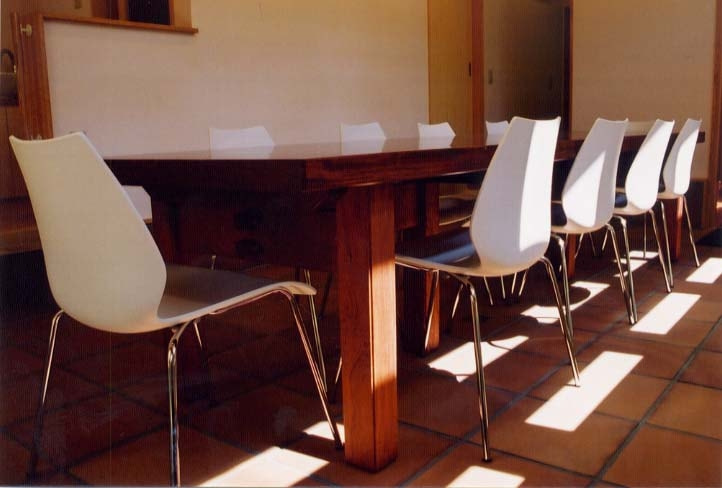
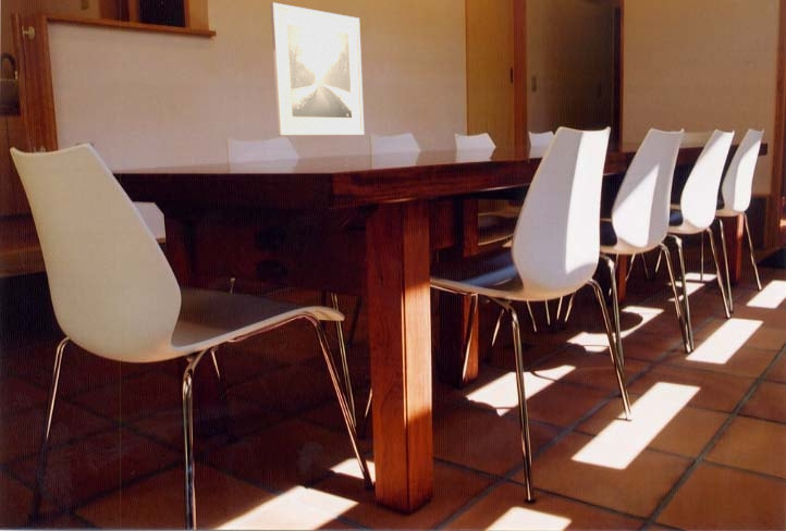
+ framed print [269,1,365,136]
